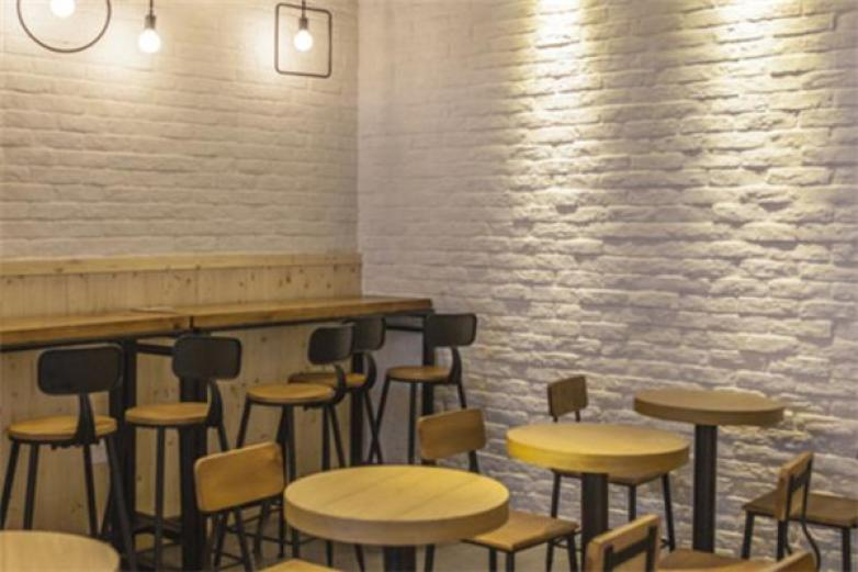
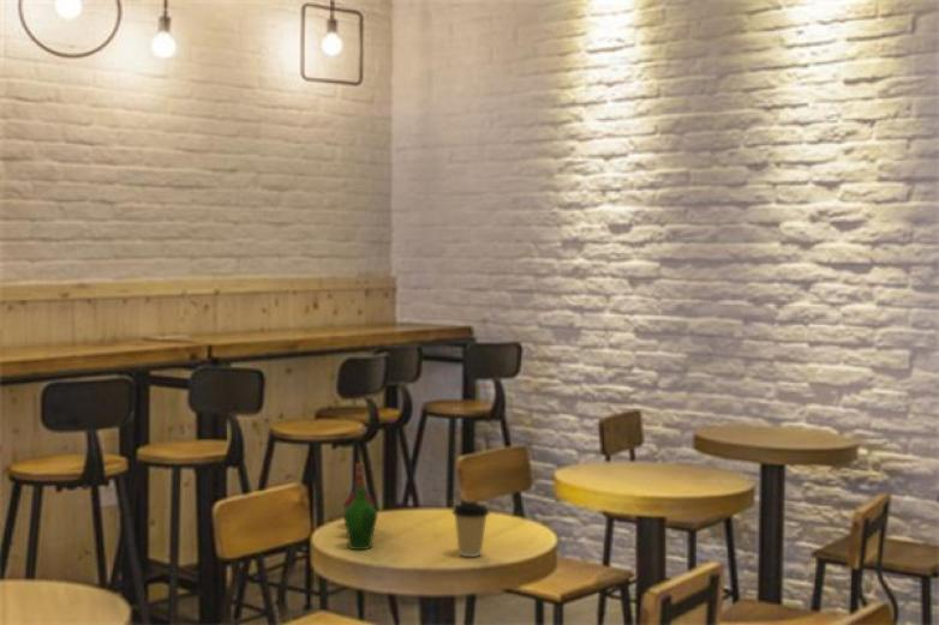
+ coffee cup [450,503,491,558]
+ bottle [342,462,378,551]
